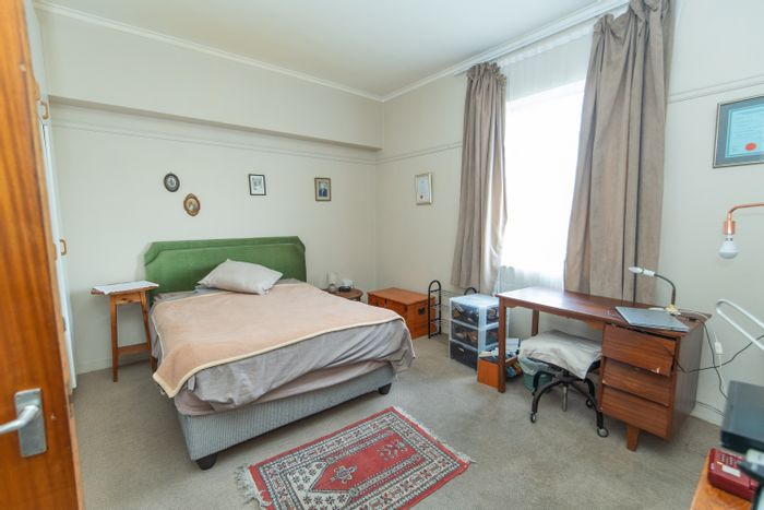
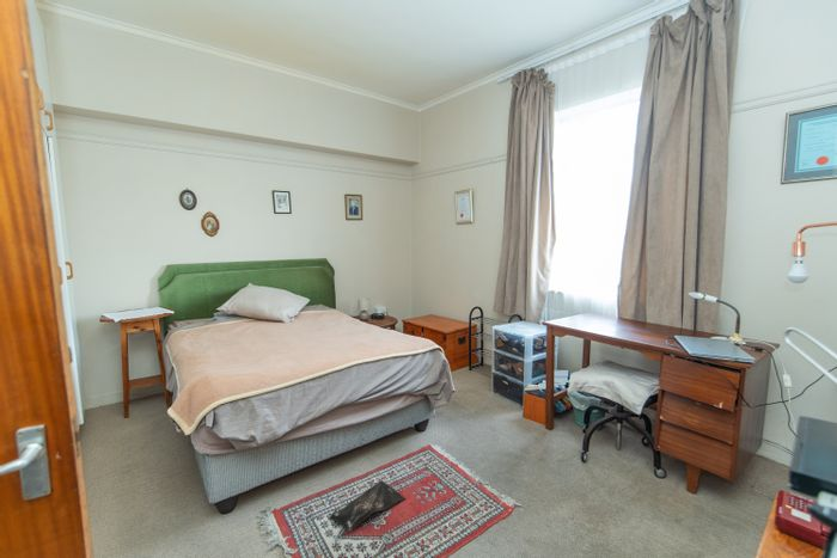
+ bag [329,479,407,533]
